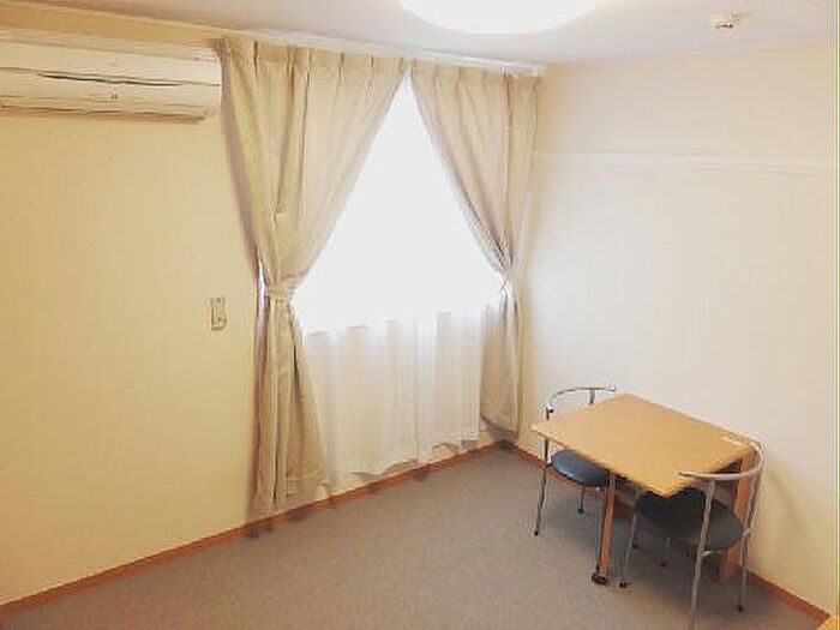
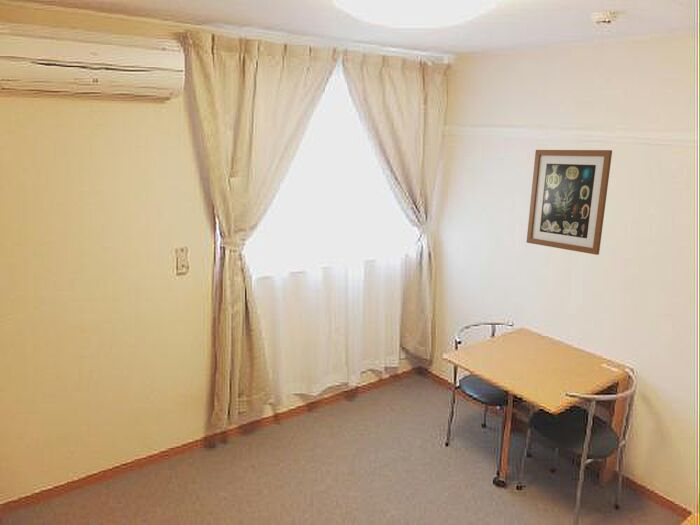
+ wall art [526,149,613,256]
